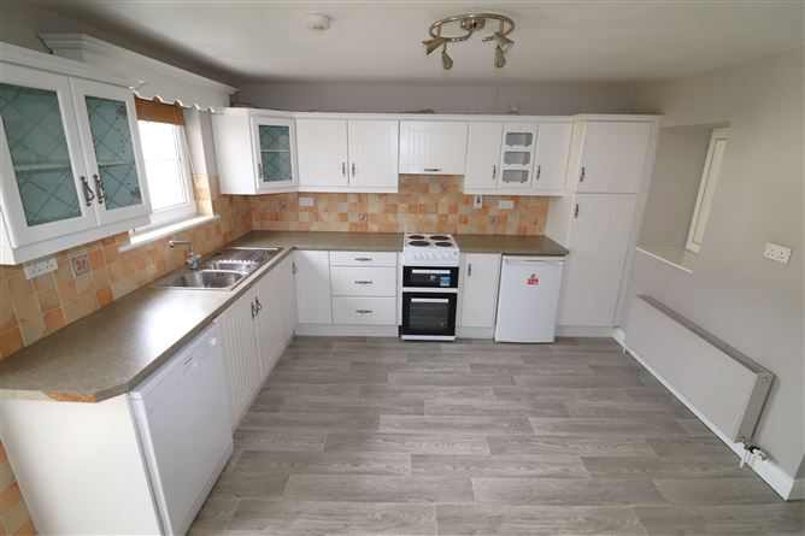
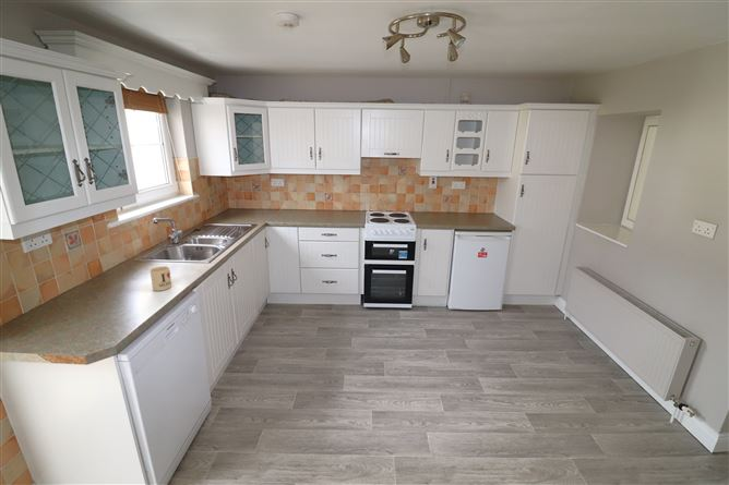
+ mug [150,265,172,292]
